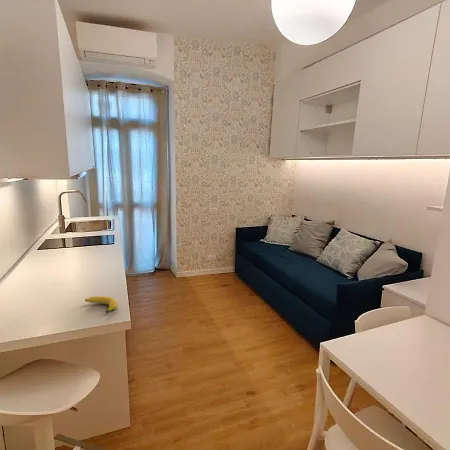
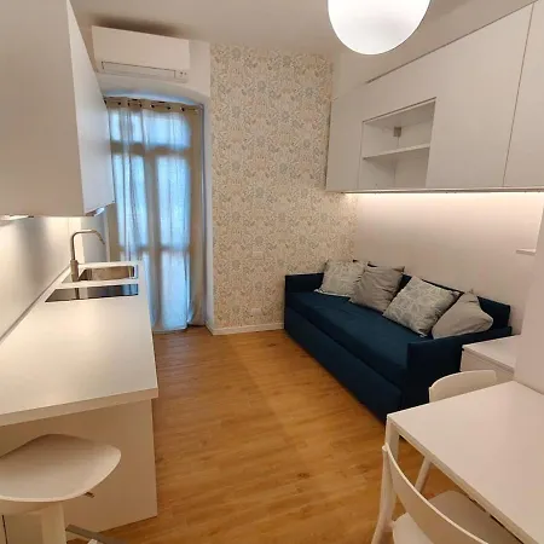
- fruit [84,295,118,314]
